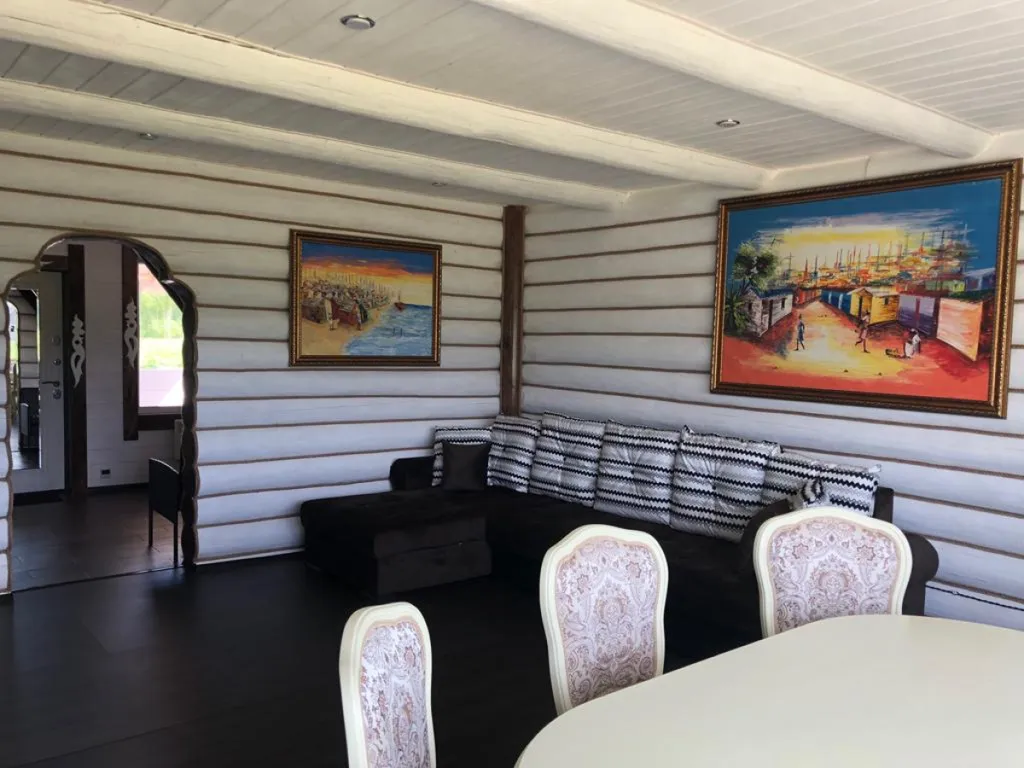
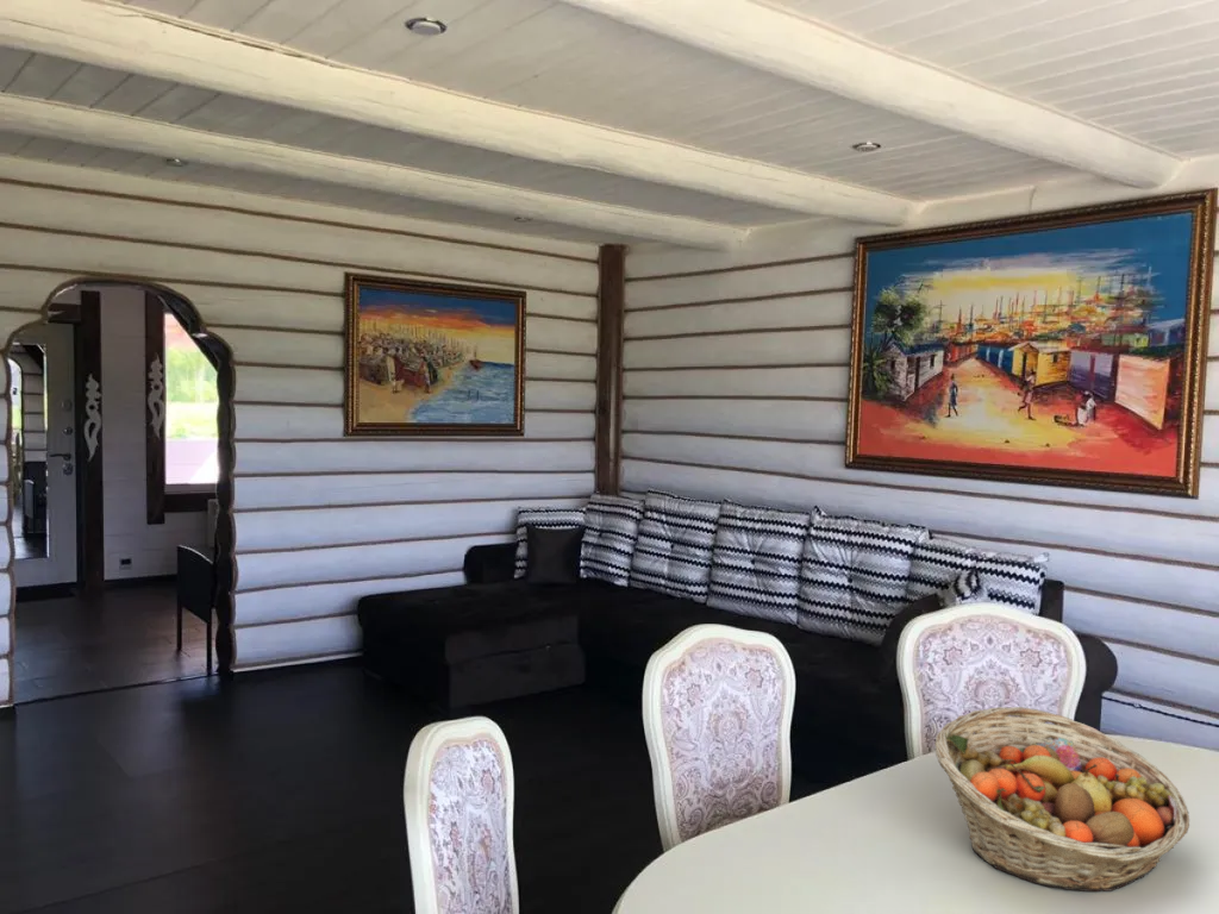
+ fruit basket [933,706,1190,893]
